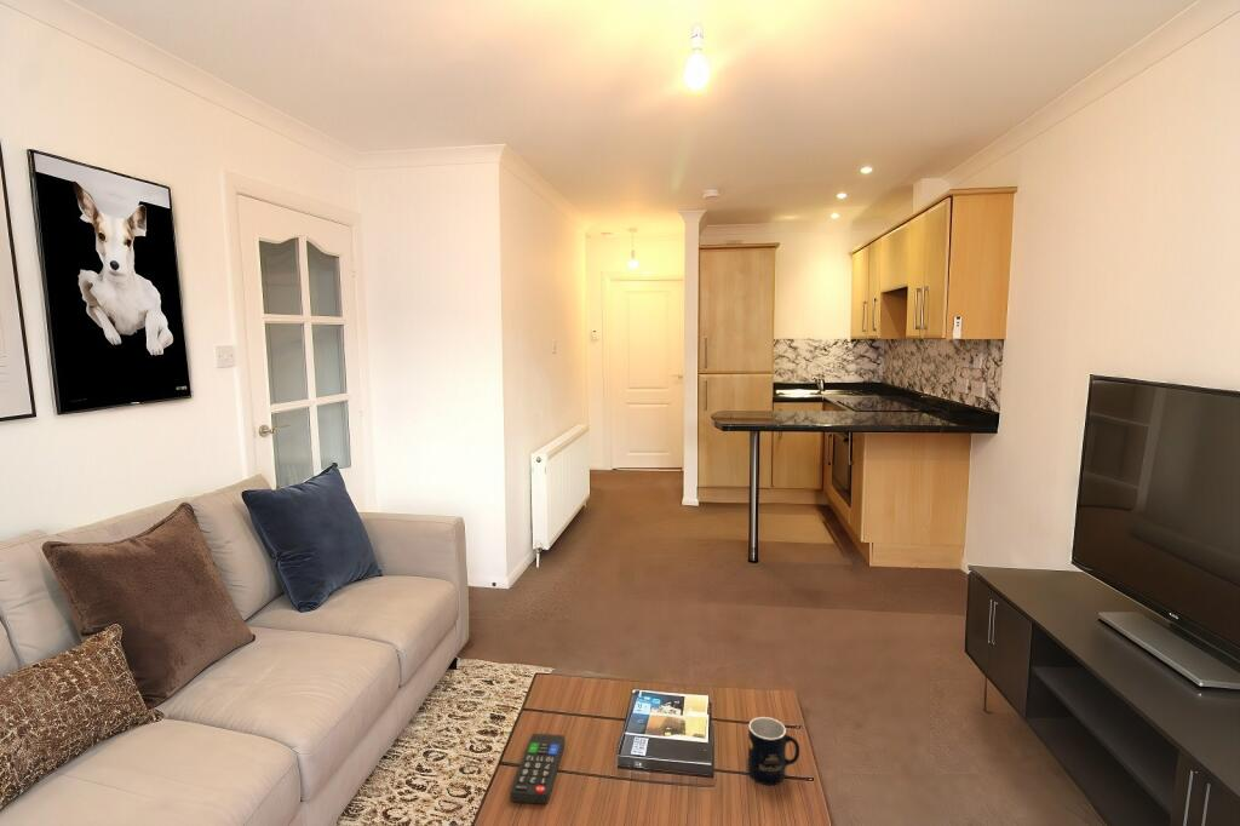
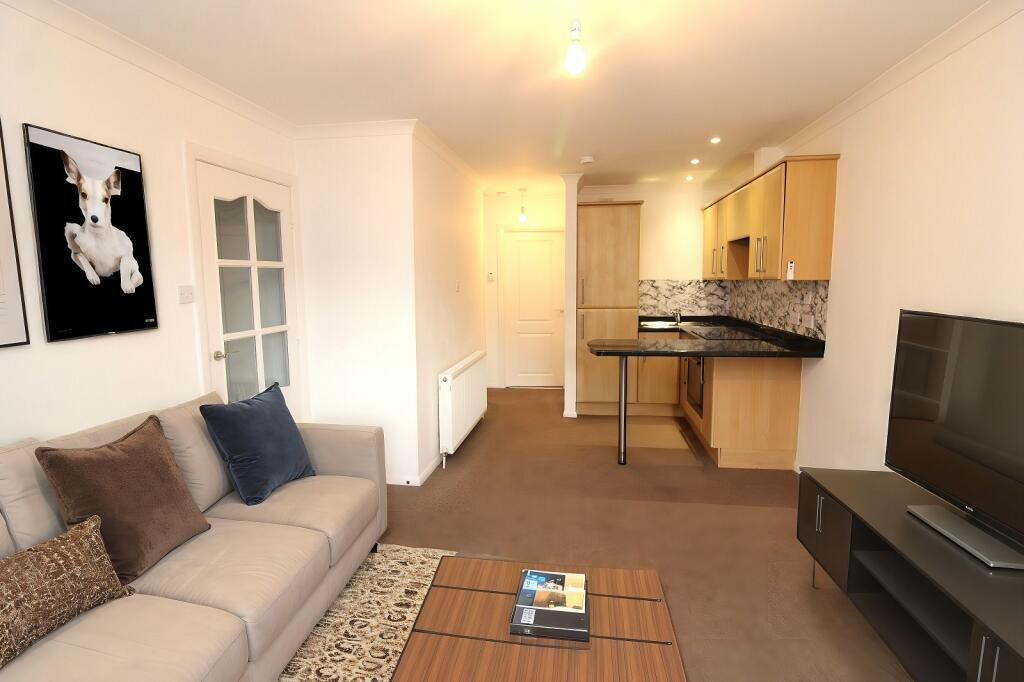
- mug [746,716,800,786]
- remote control [510,733,566,804]
